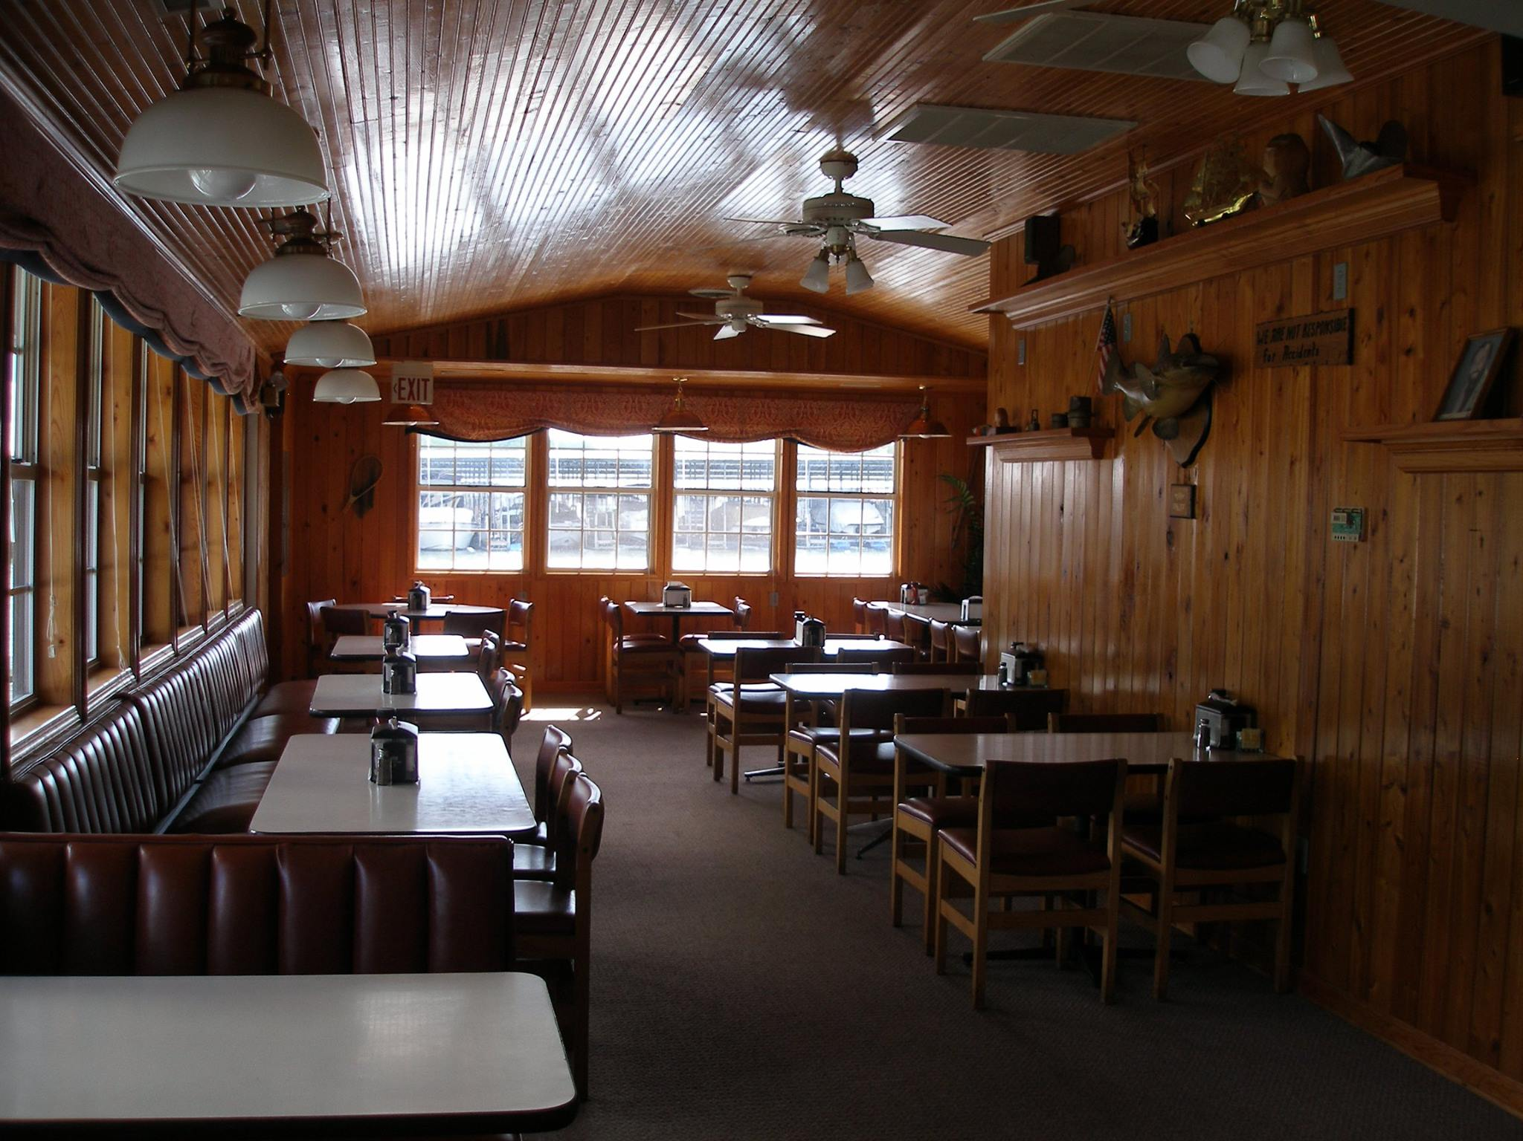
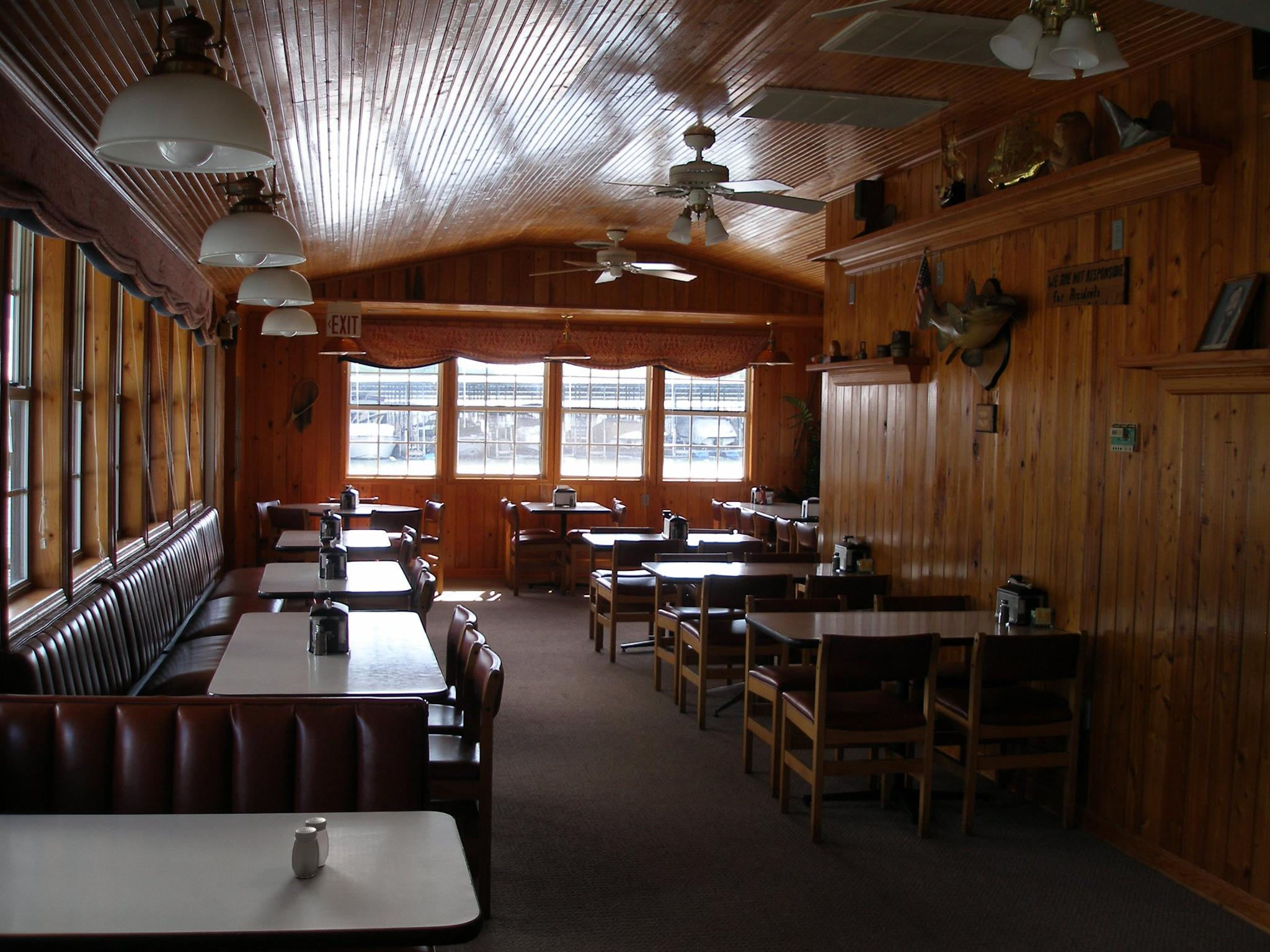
+ salt and pepper shaker [291,817,329,879]
